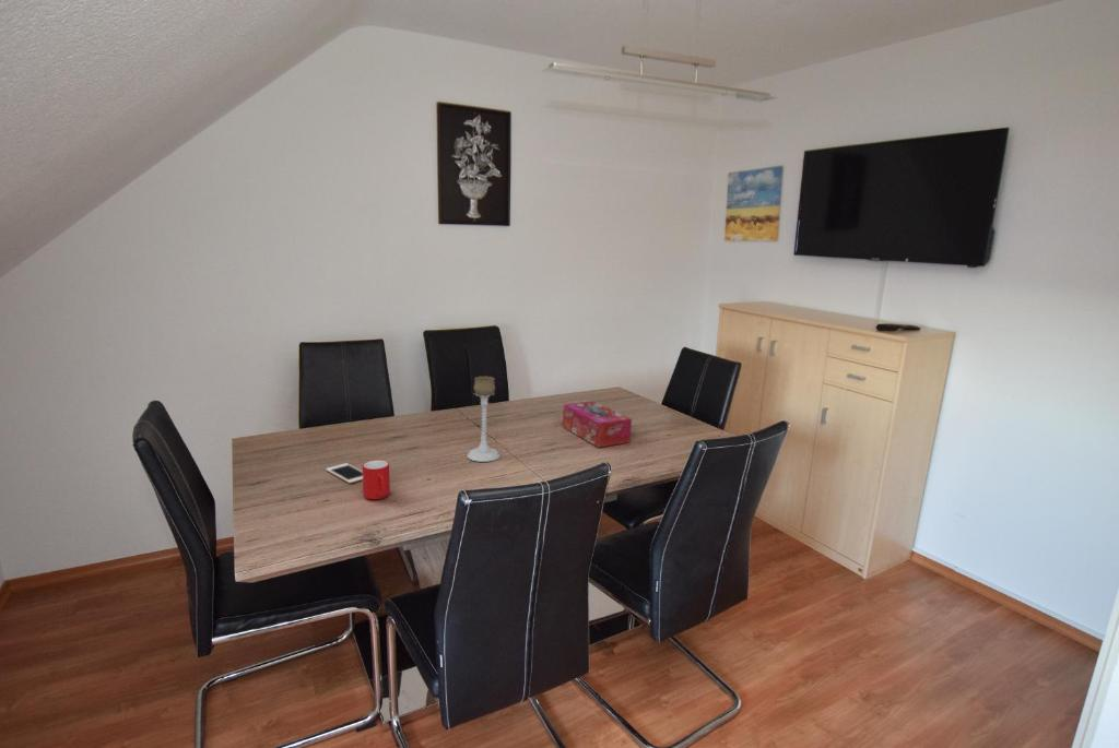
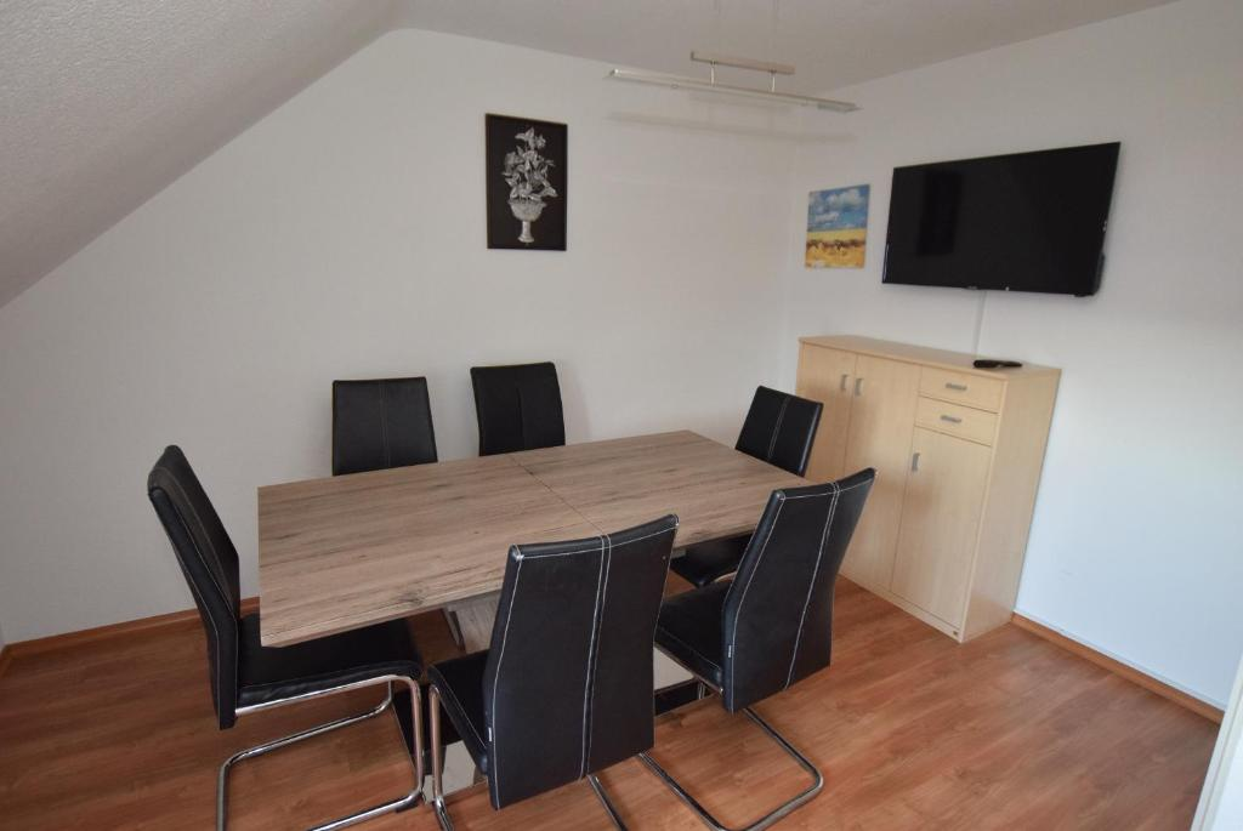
- candle holder [466,375,500,463]
- cup [361,459,391,500]
- cell phone [325,462,363,484]
- tissue box [562,401,633,449]
